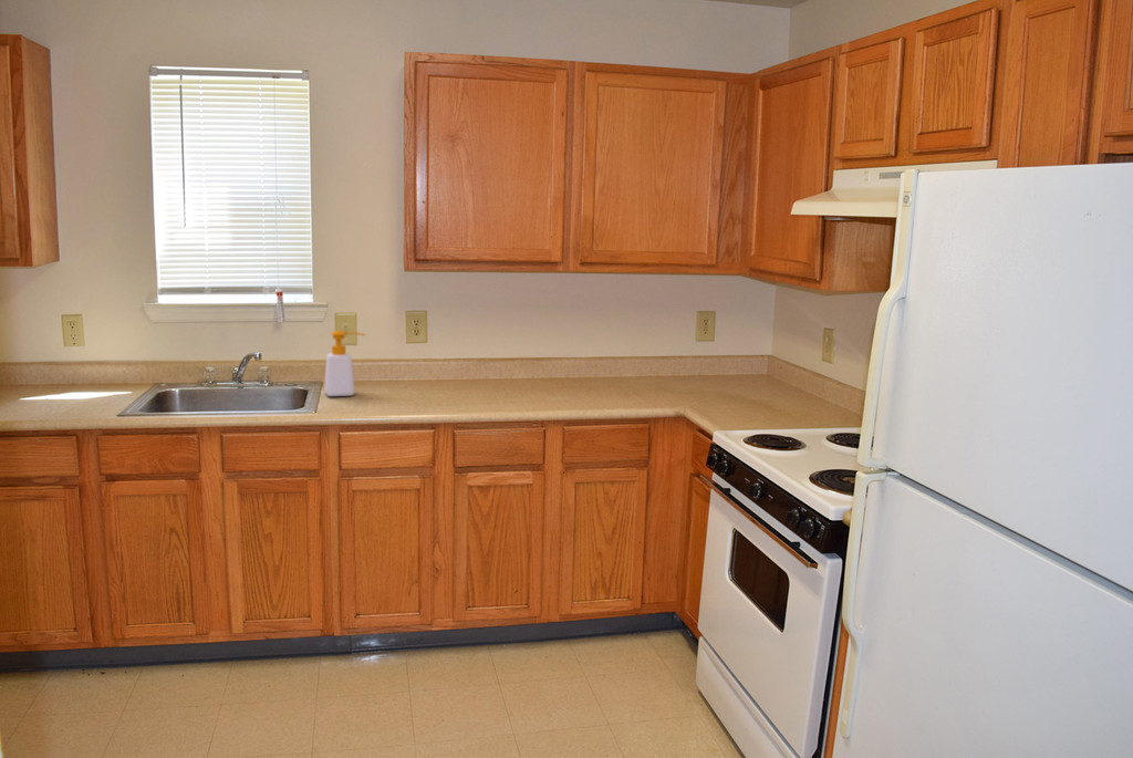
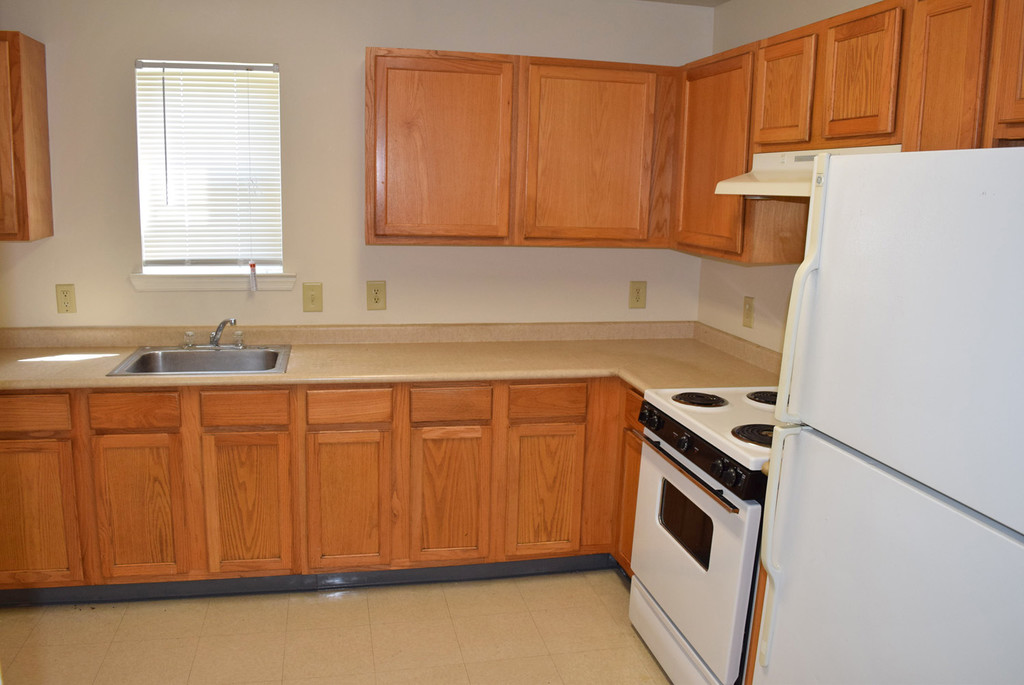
- soap bottle [323,330,366,397]
